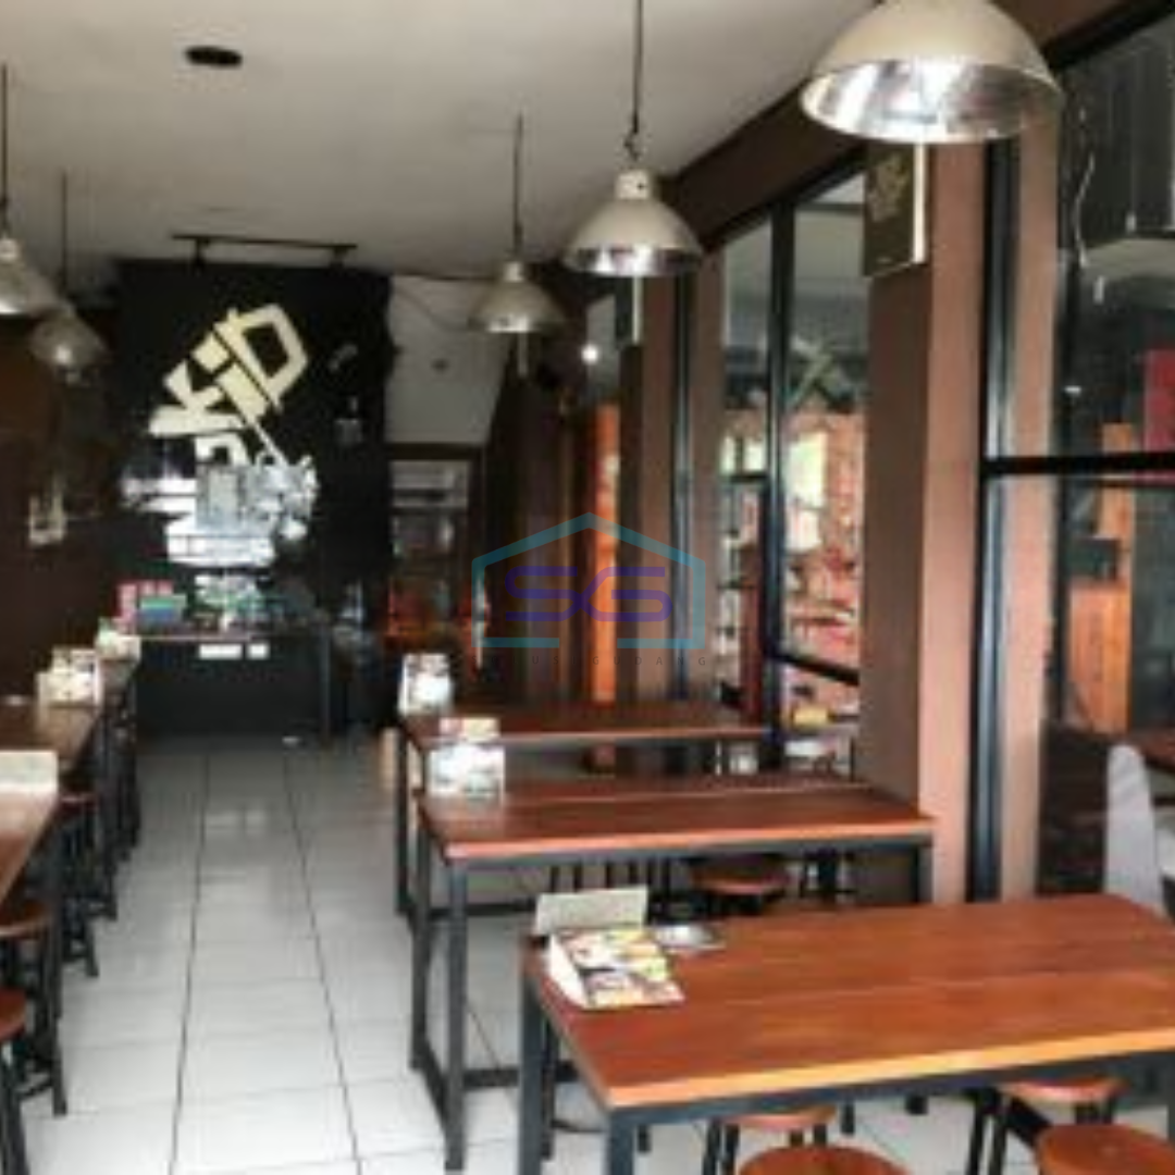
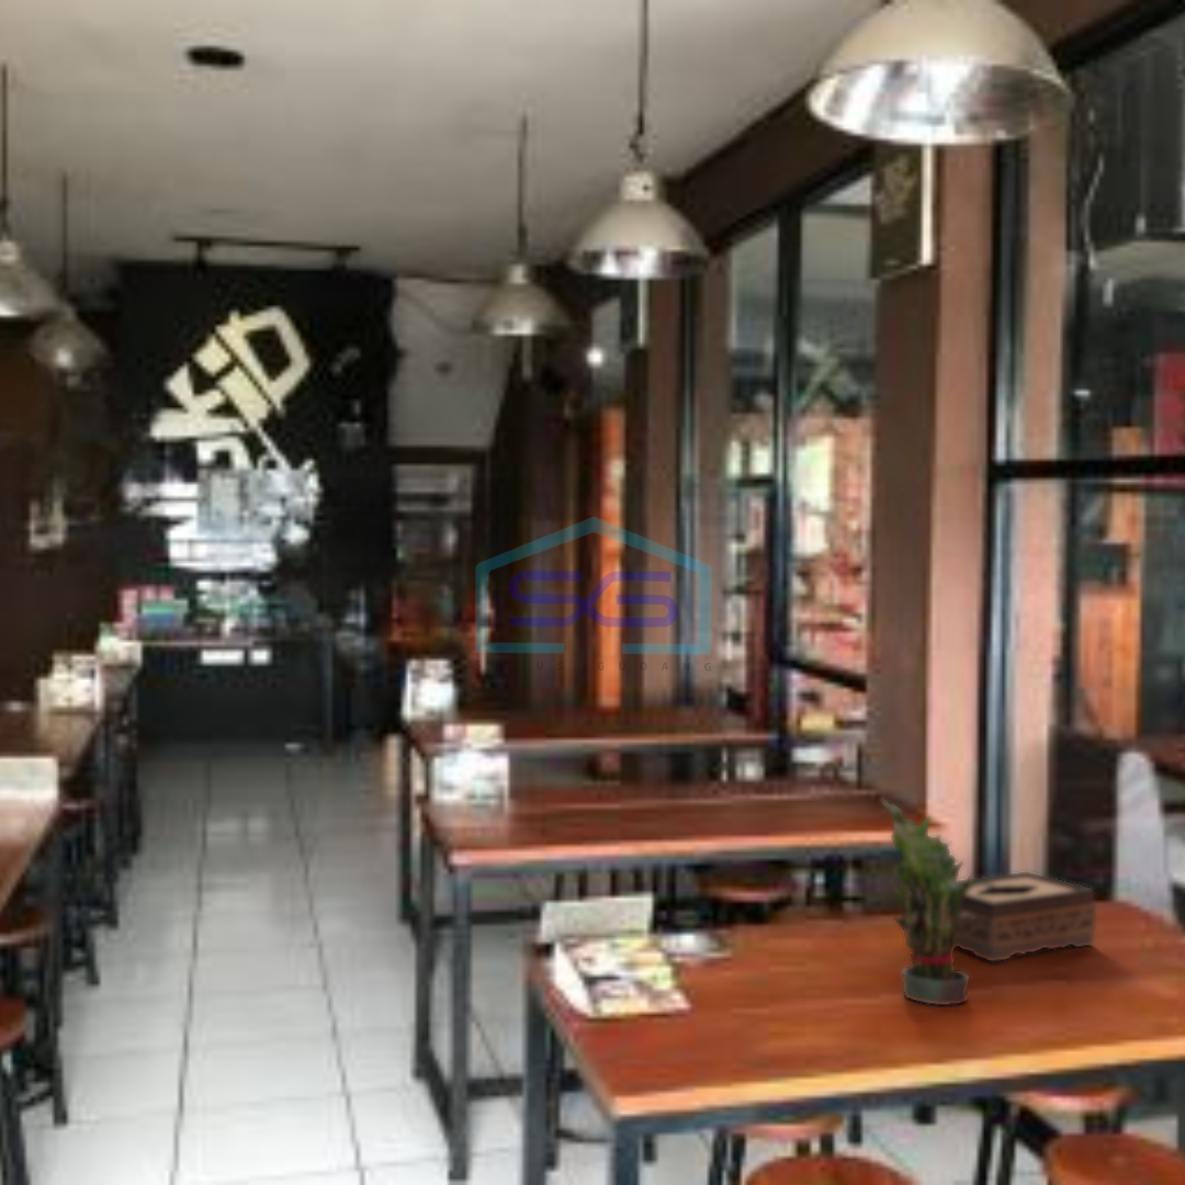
+ tissue box [955,871,1097,962]
+ potted plant [879,797,996,1006]
